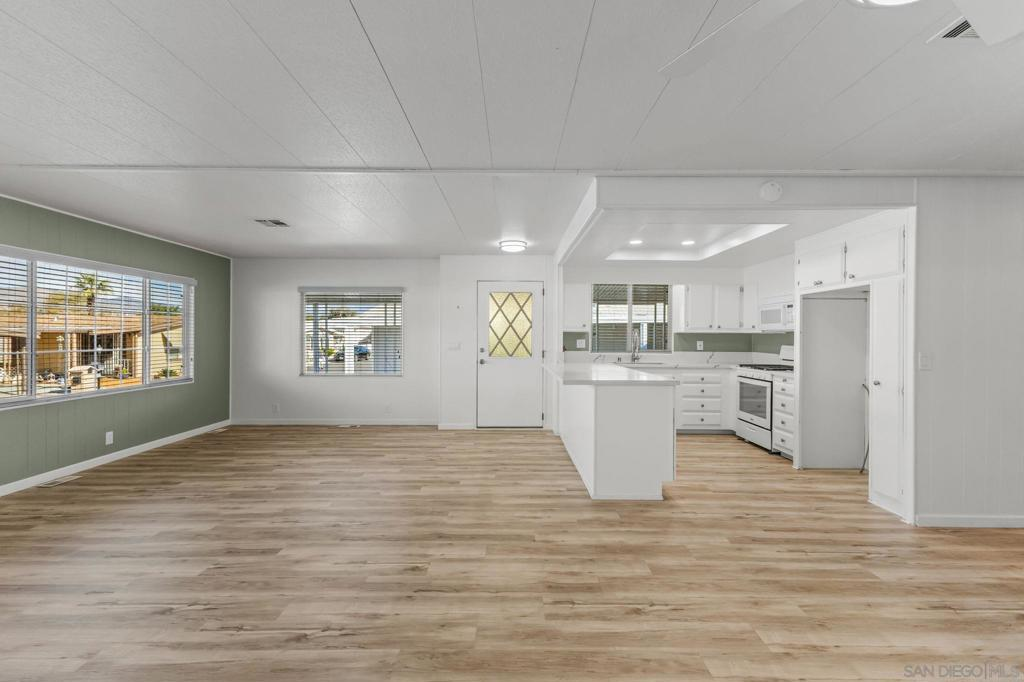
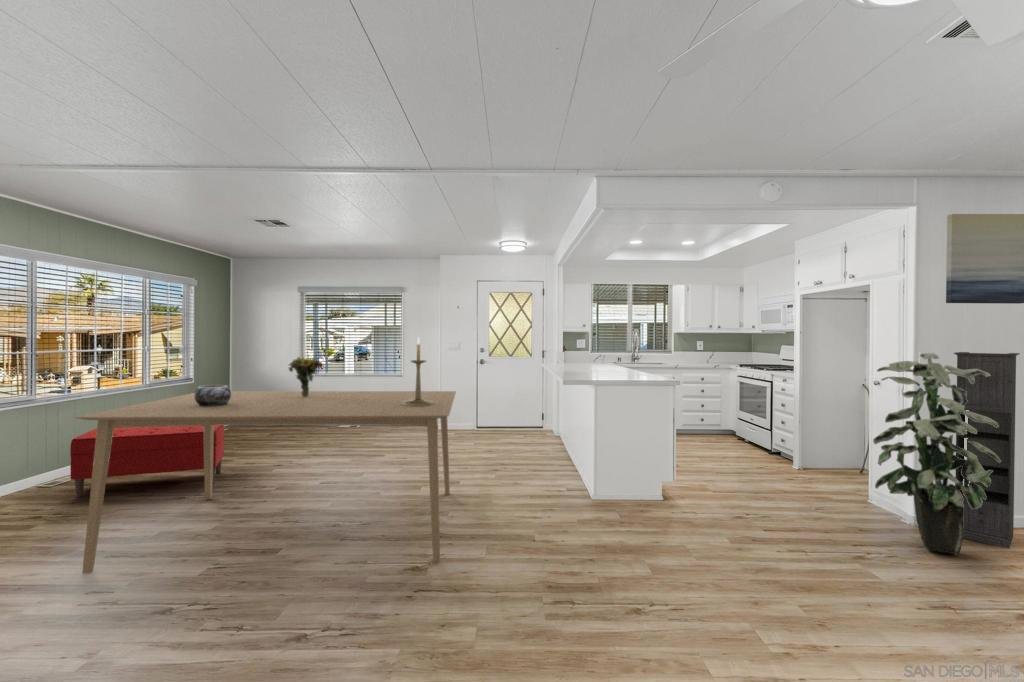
+ storage cabinet [953,351,1021,549]
+ dining table [73,390,457,574]
+ bouquet [287,355,324,397]
+ candlestick [402,336,434,406]
+ indoor plant [872,352,1001,555]
+ bench [69,425,226,498]
+ wall art [945,213,1024,305]
+ decorative bowl [194,384,231,406]
